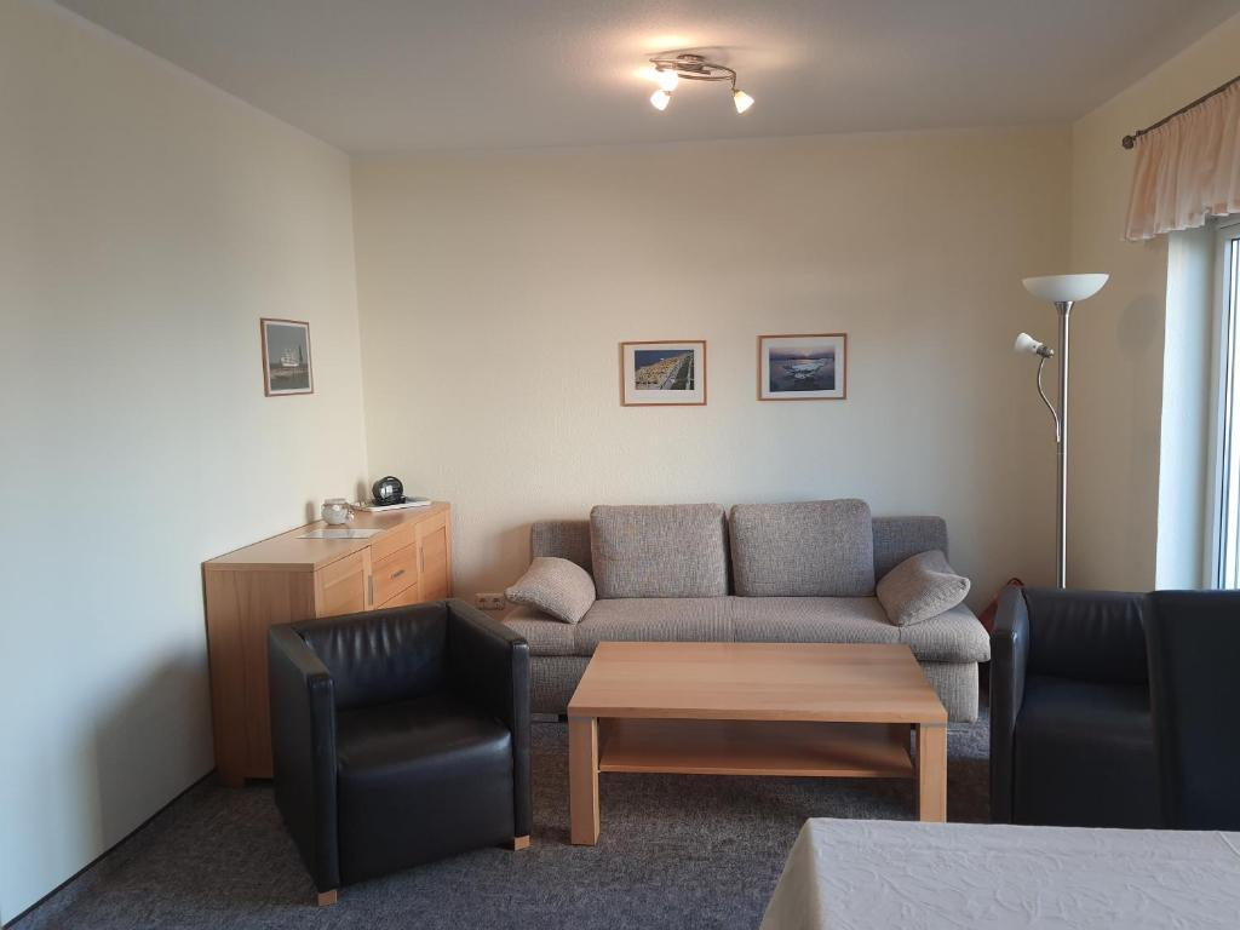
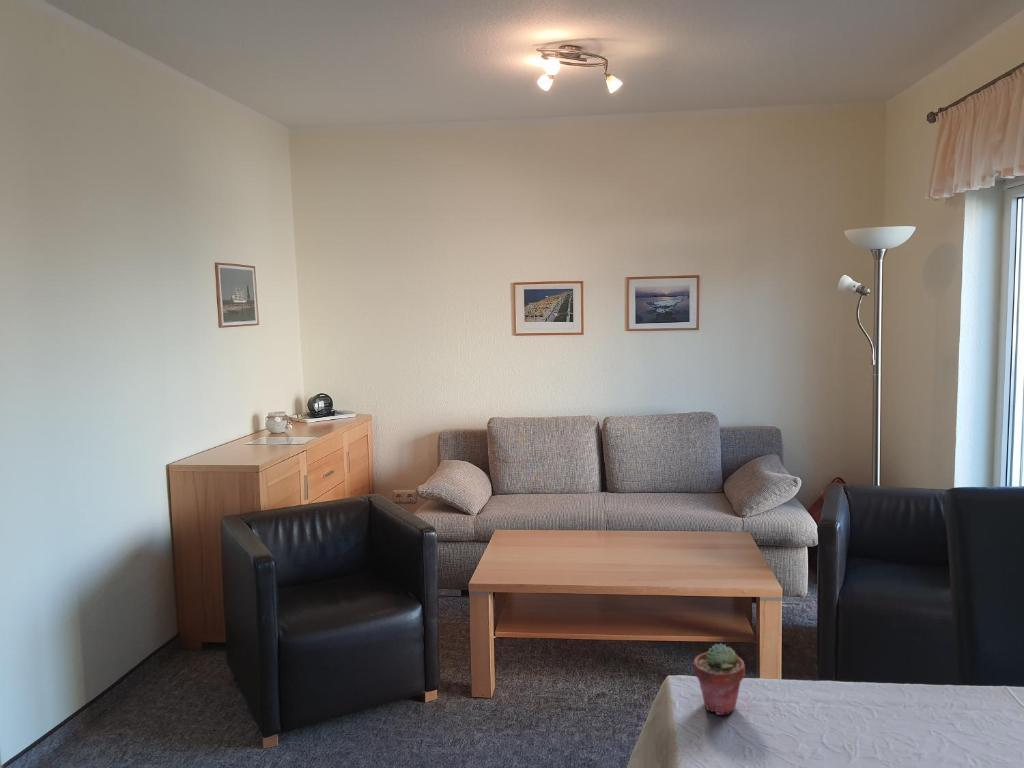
+ potted succulent [692,643,746,716]
